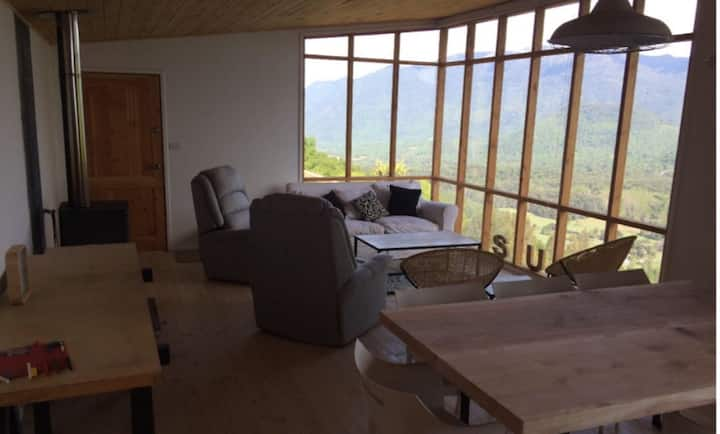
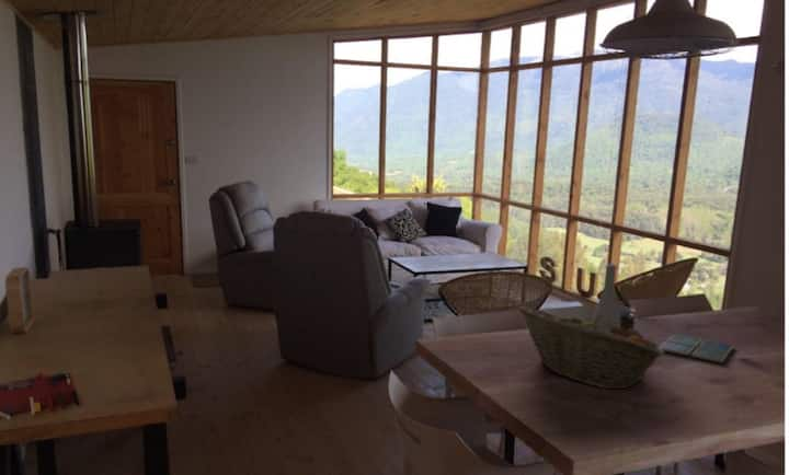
+ fruit basket [517,305,665,390]
+ vase [591,263,637,332]
+ drink coaster [659,334,735,364]
